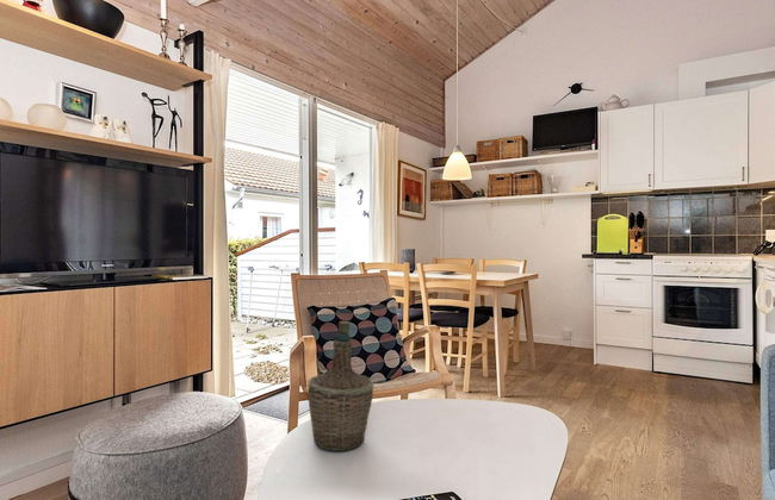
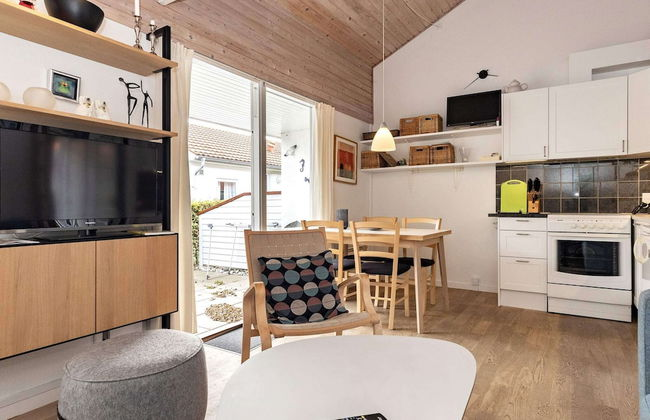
- bottle [306,320,374,452]
